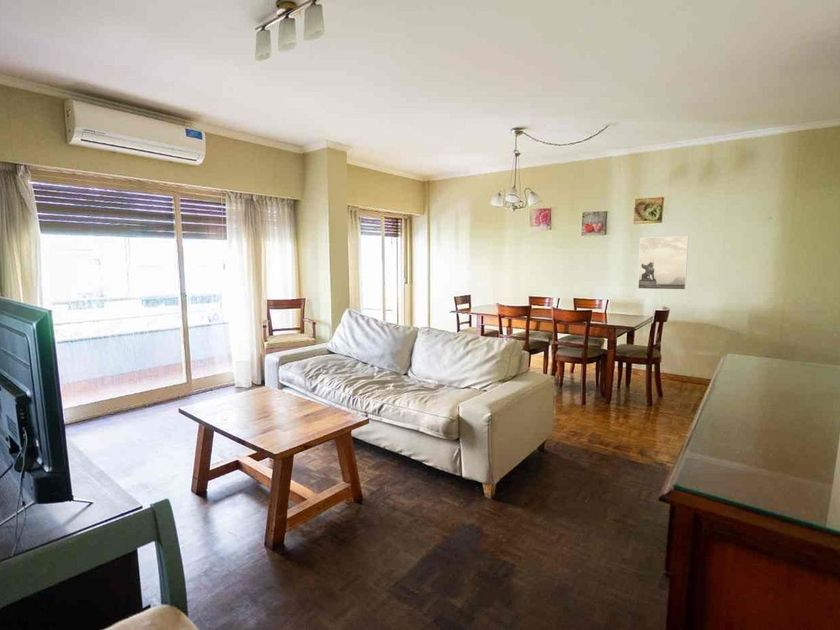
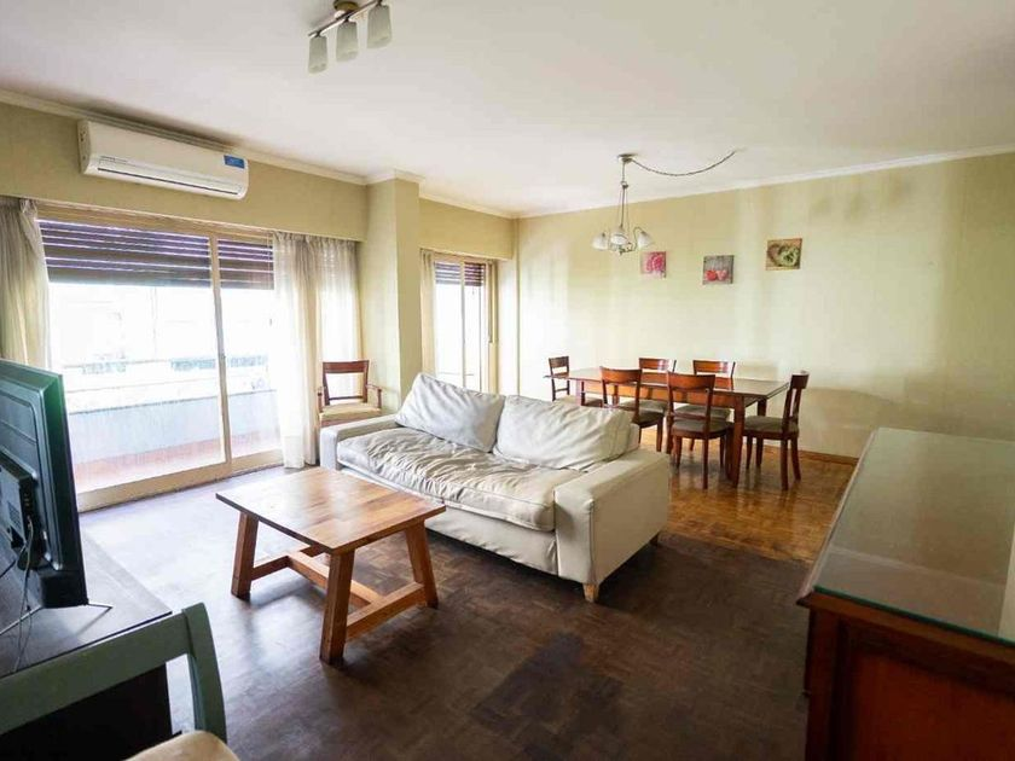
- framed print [637,235,690,291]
